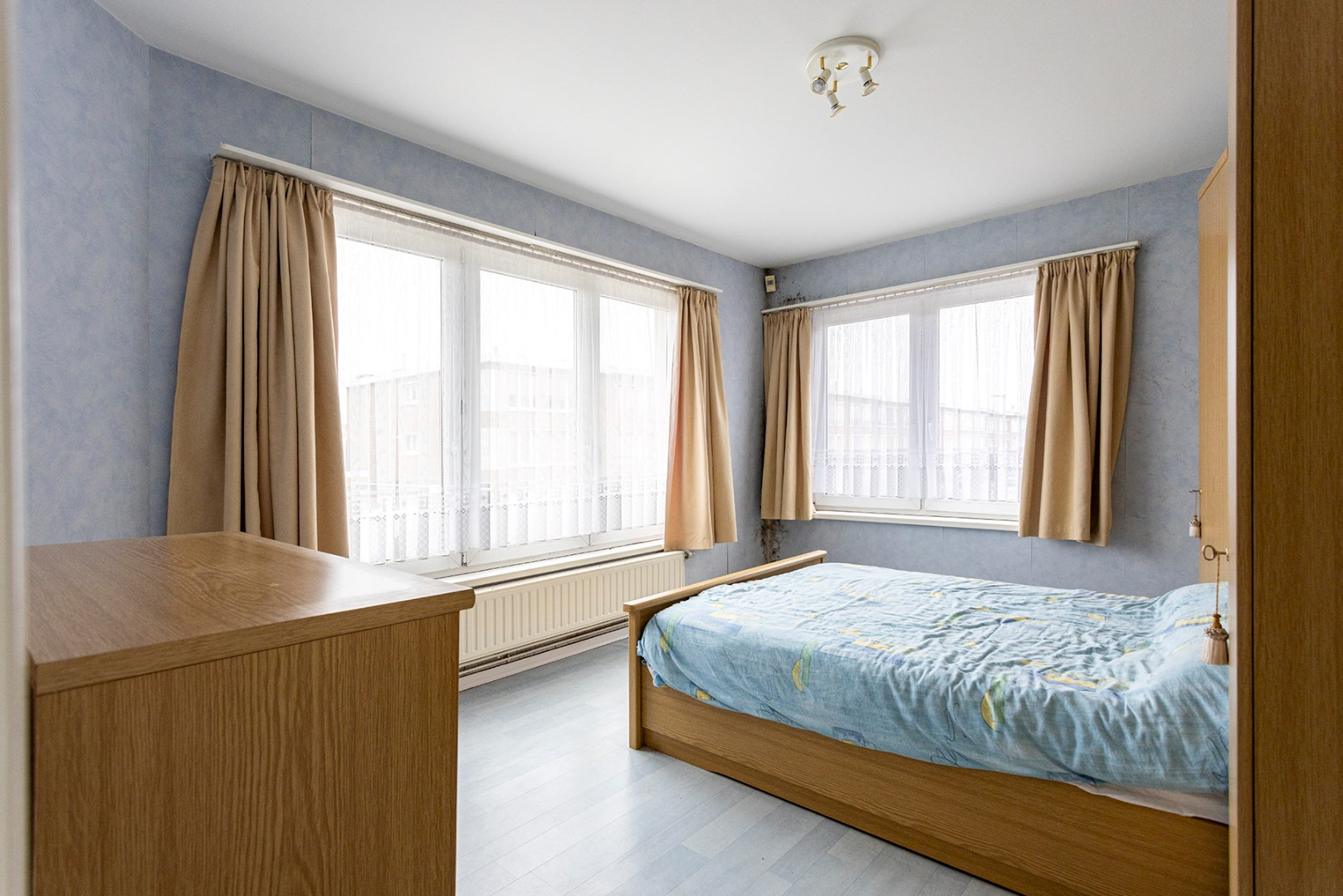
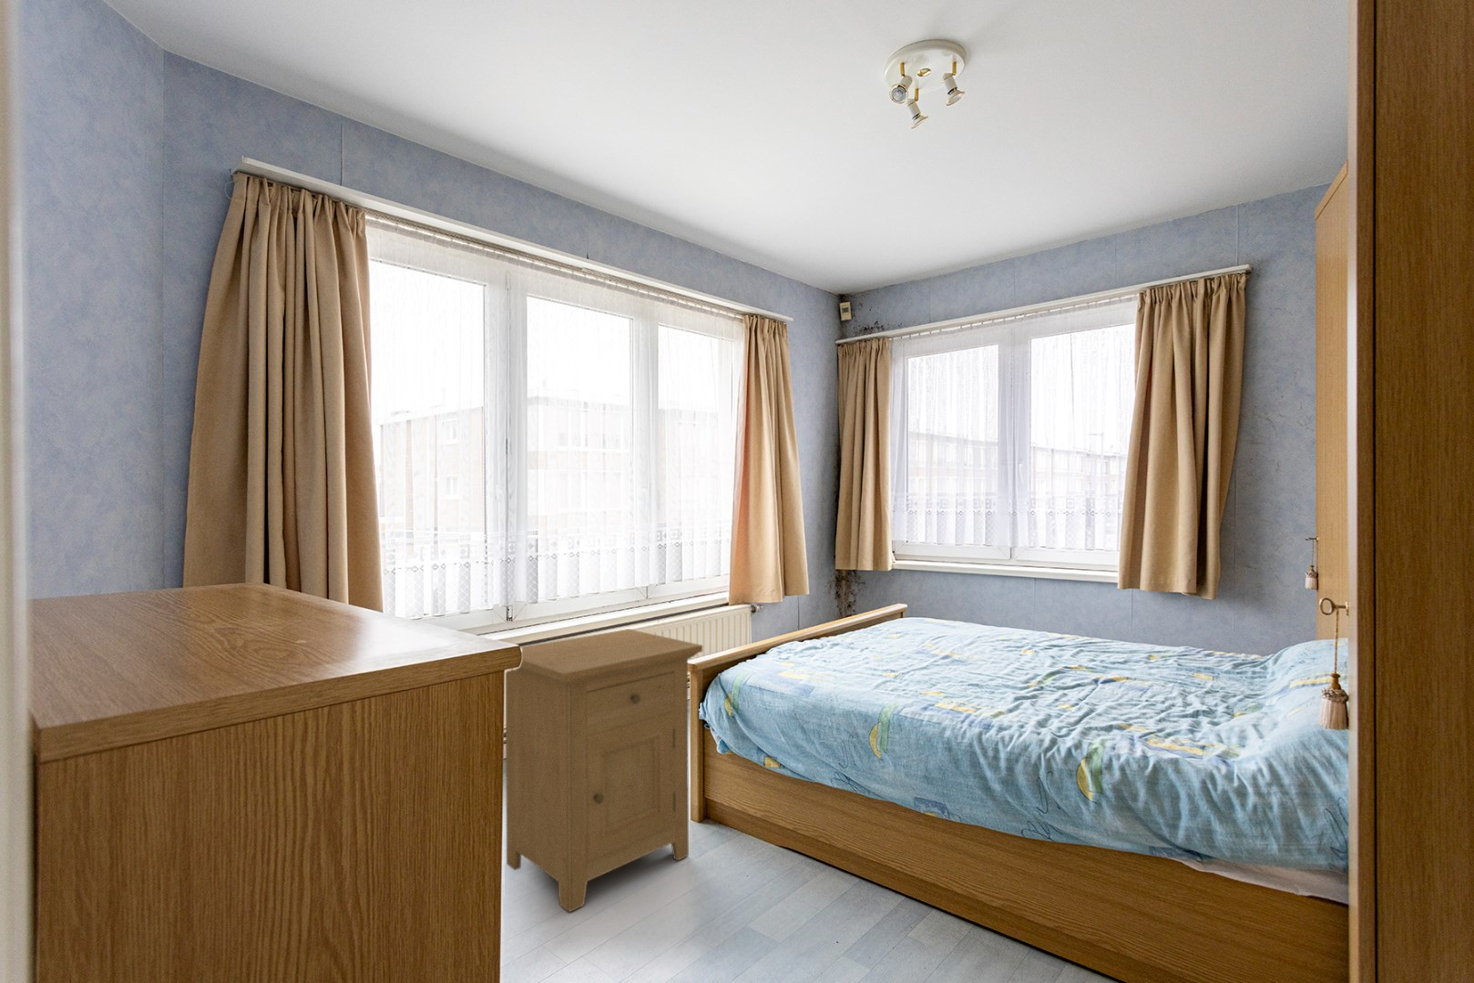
+ nightstand [505,628,704,913]
